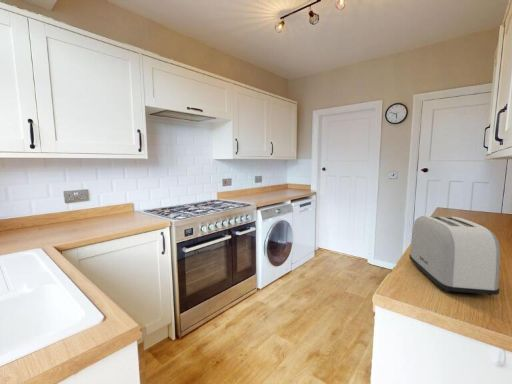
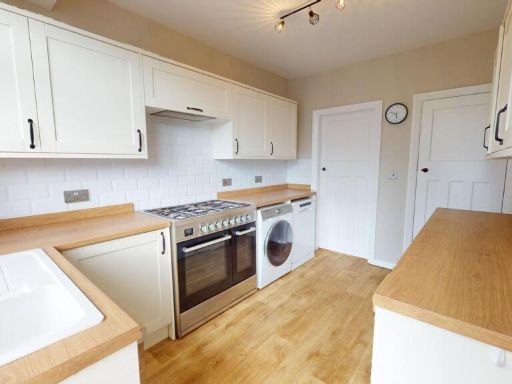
- toaster [408,215,501,296]
